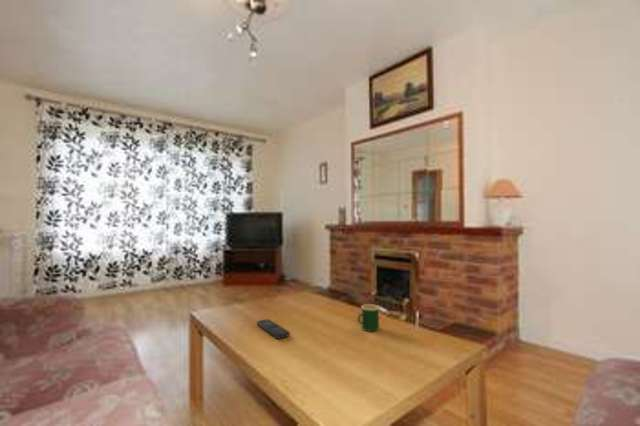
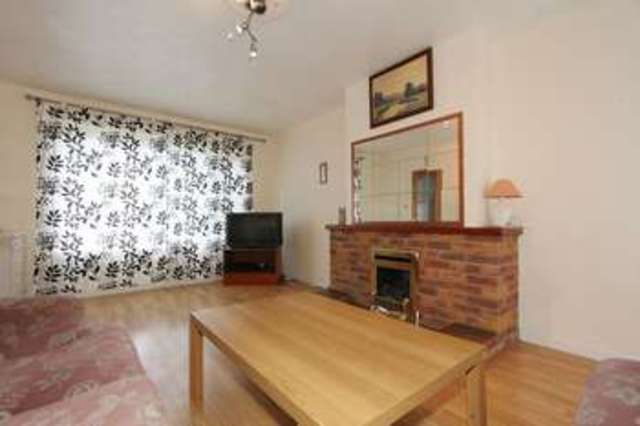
- mug [357,303,380,332]
- remote control [256,318,291,339]
